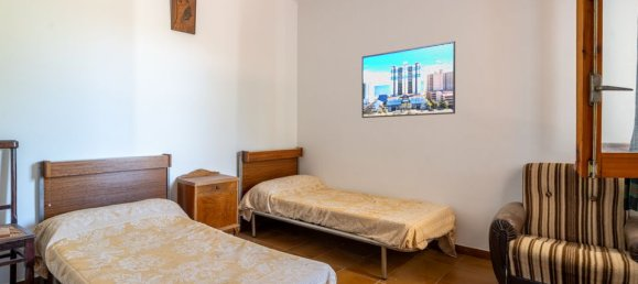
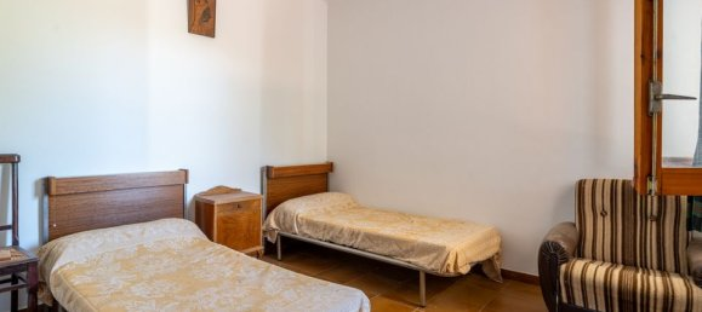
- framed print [360,40,456,119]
